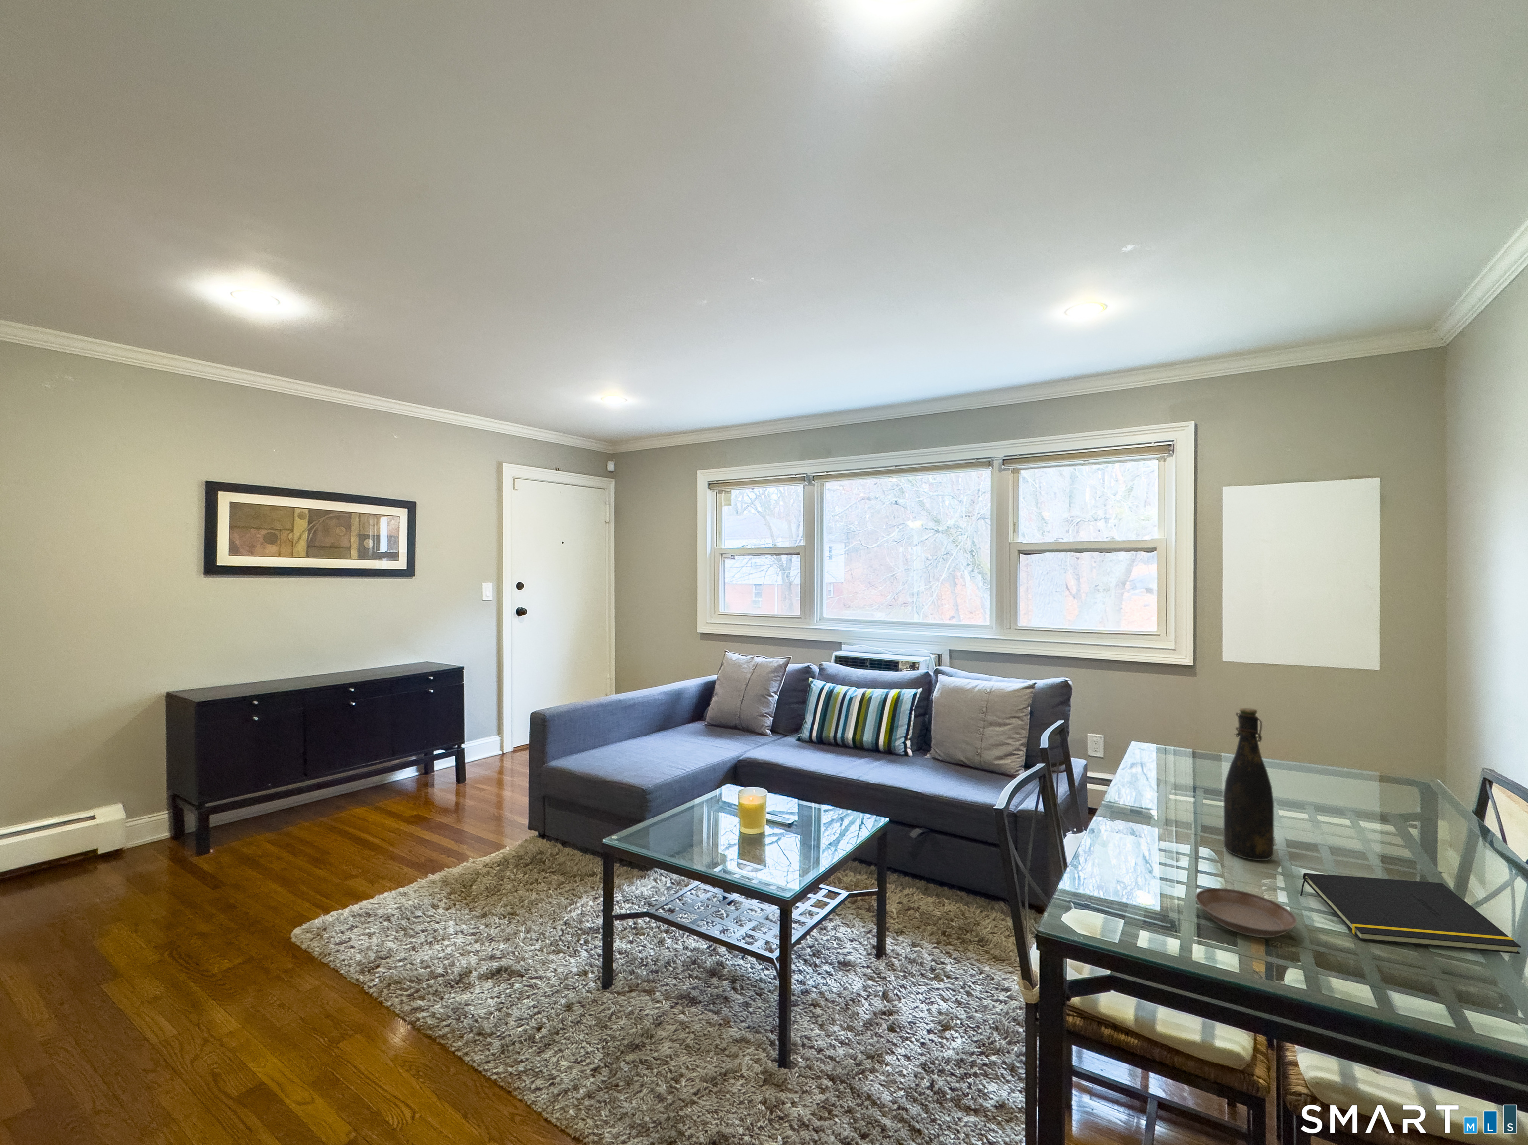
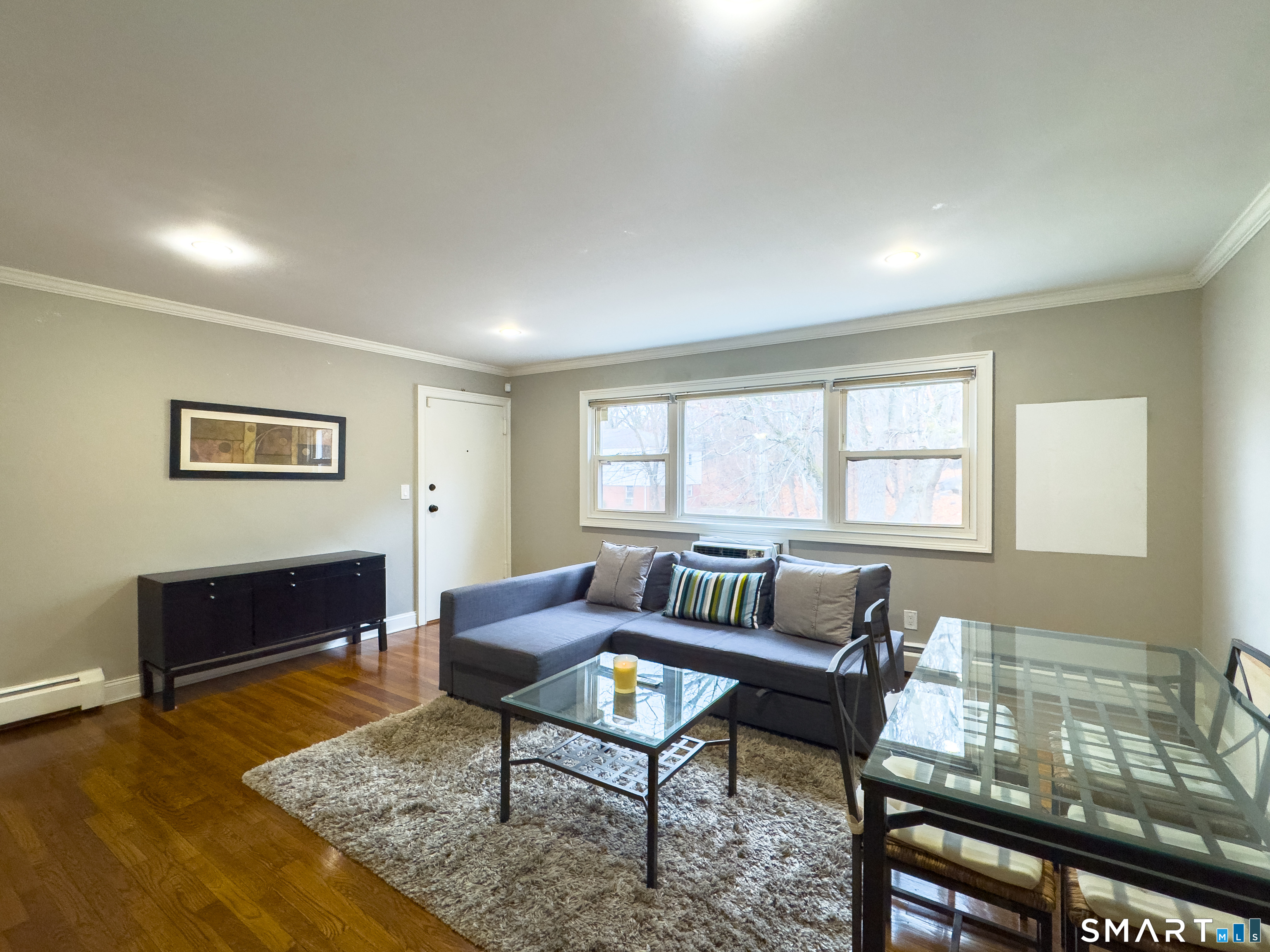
- bottle [1224,707,1274,861]
- notepad [1299,872,1522,954]
- saucer [1195,888,1298,938]
